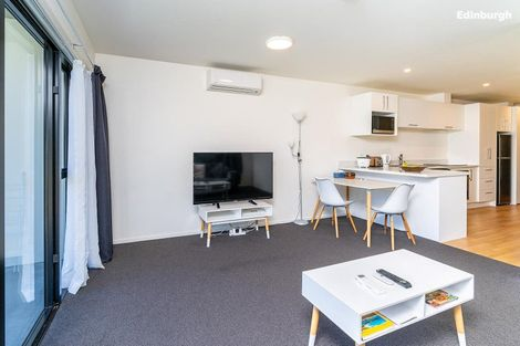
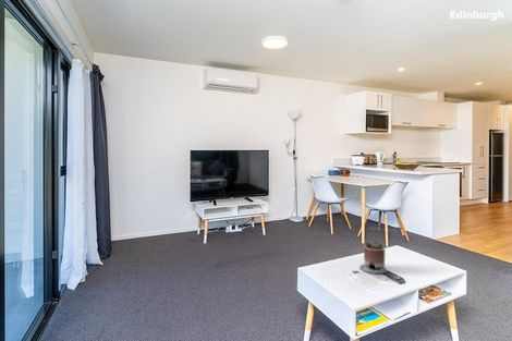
+ succulent planter [358,240,388,273]
